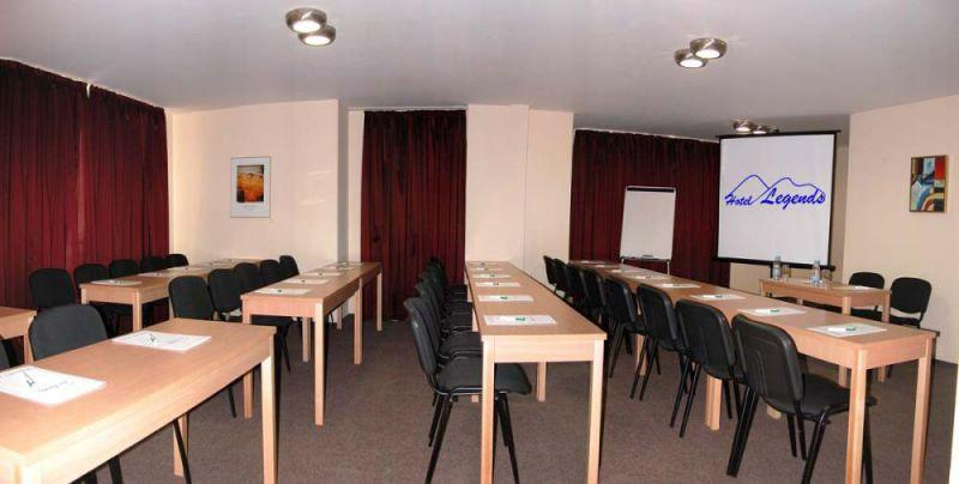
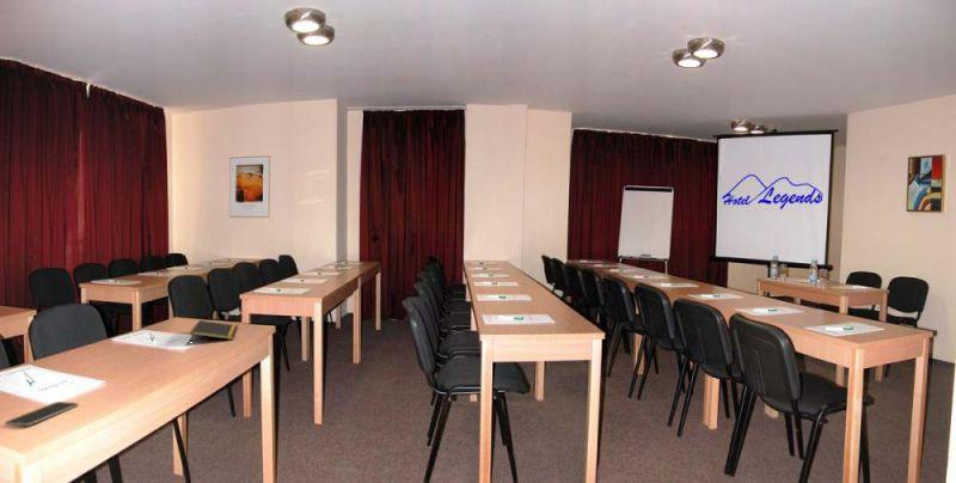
+ smartphone [4,401,80,427]
+ notepad [189,319,239,341]
